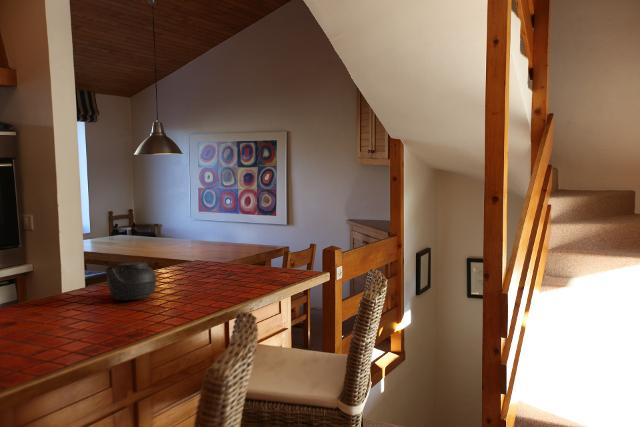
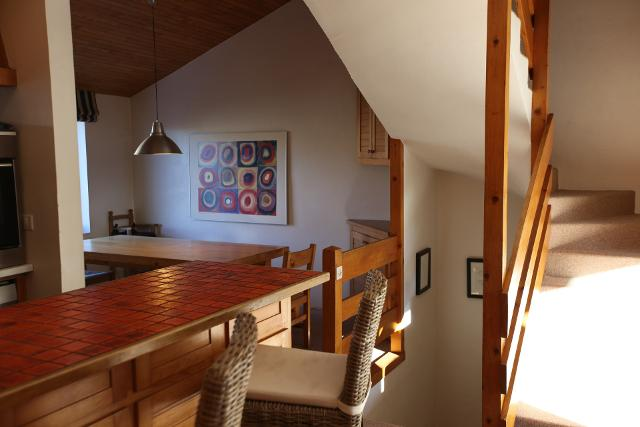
- teapot [104,260,158,301]
